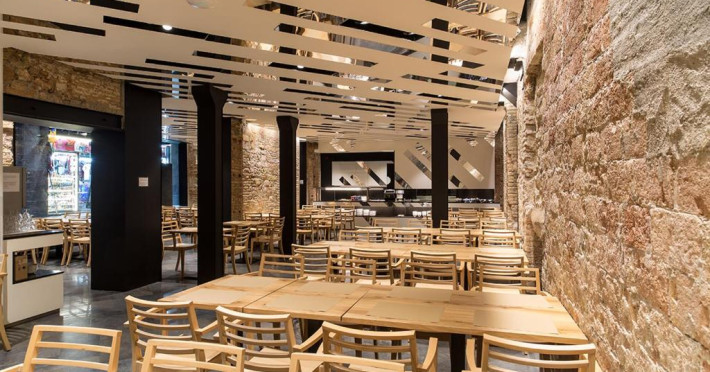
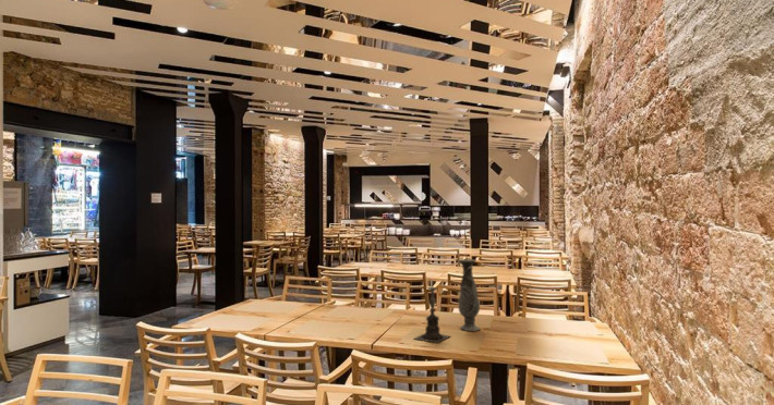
+ candle holder [413,280,451,344]
+ vase [457,258,481,332]
